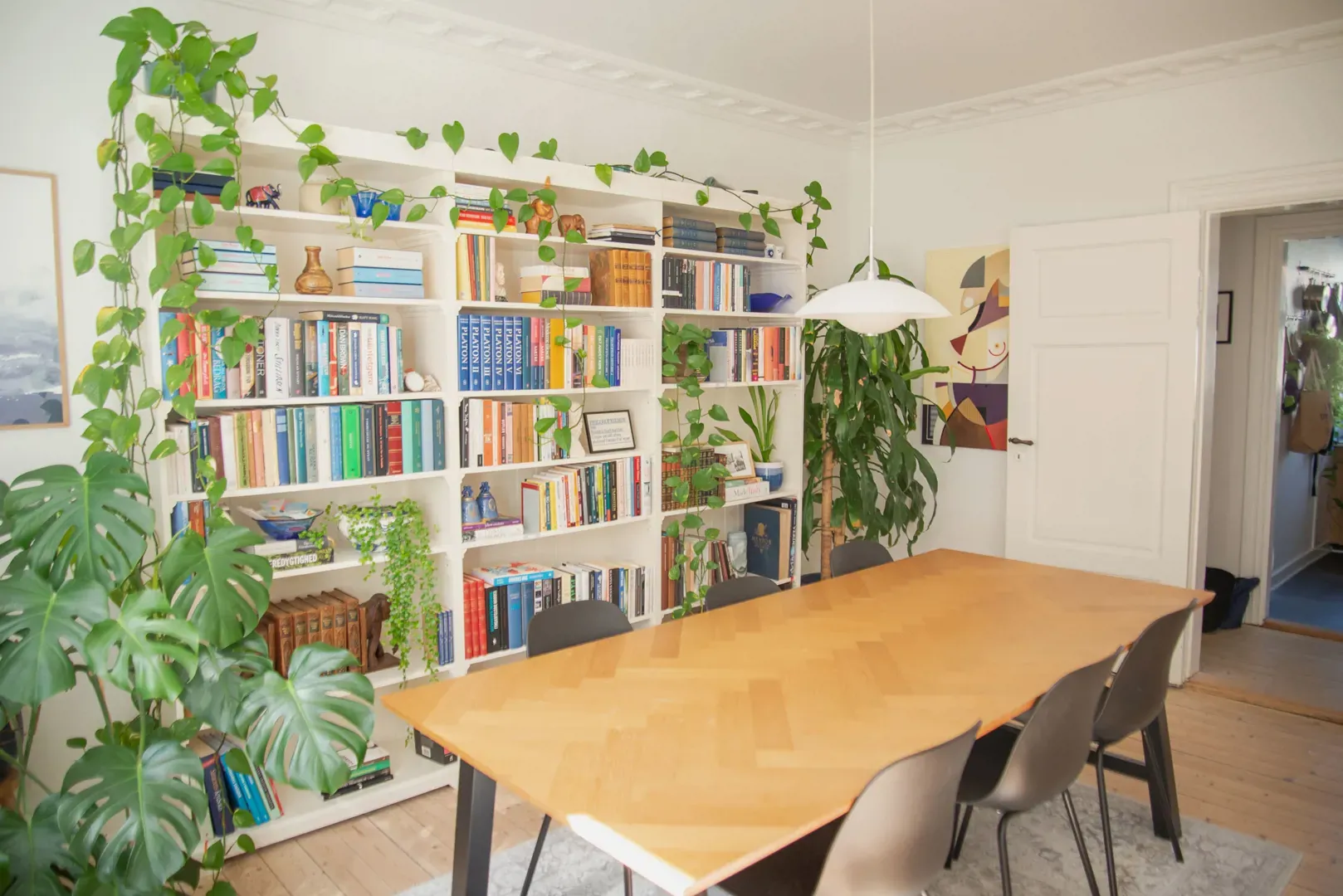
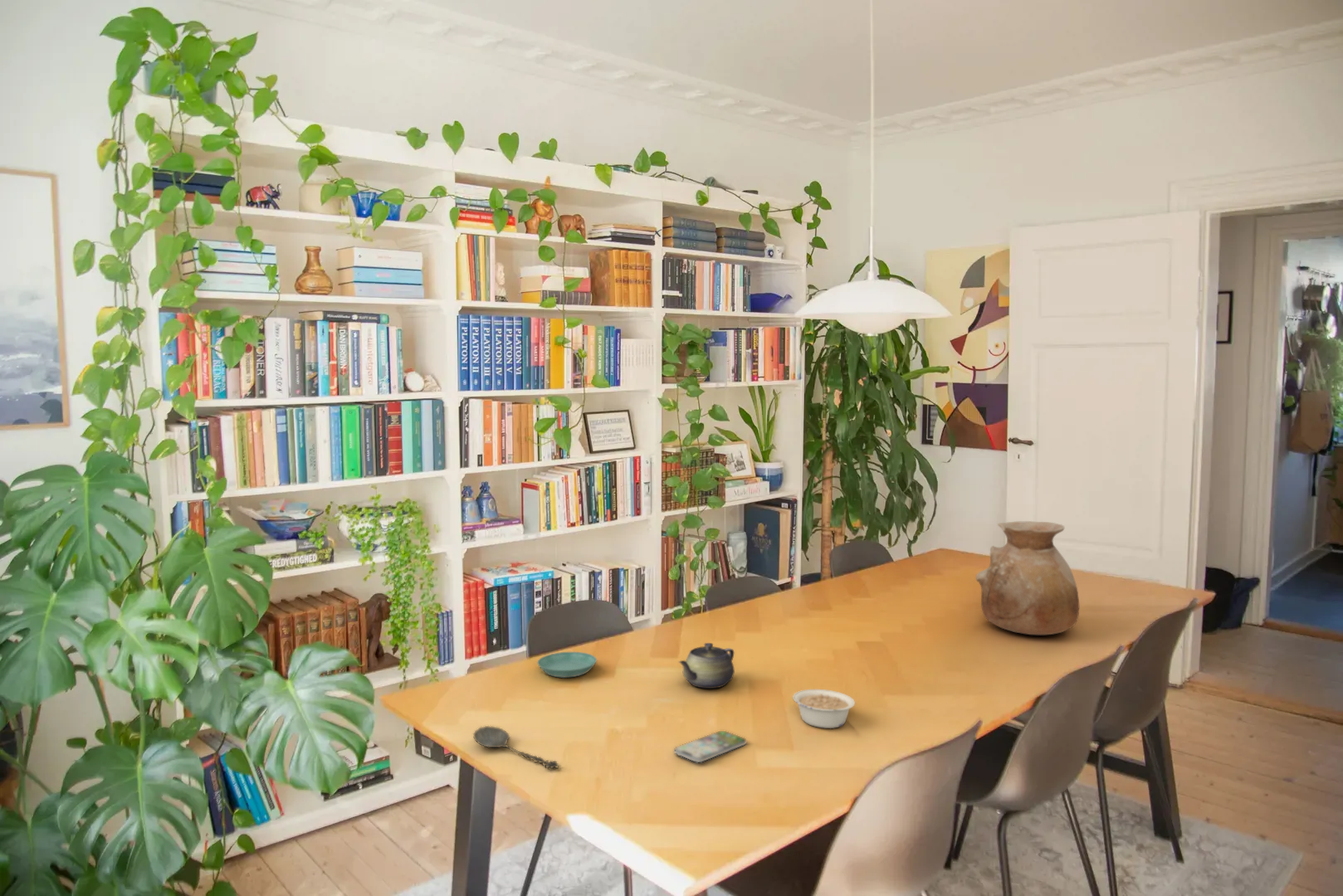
+ vase [975,520,1080,635]
+ teapot [678,642,735,689]
+ legume [792,689,856,729]
+ saucer [536,651,598,679]
+ spoon [472,725,559,769]
+ smartphone [674,730,747,763]
